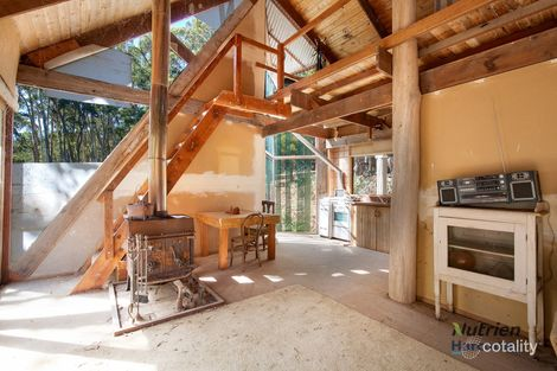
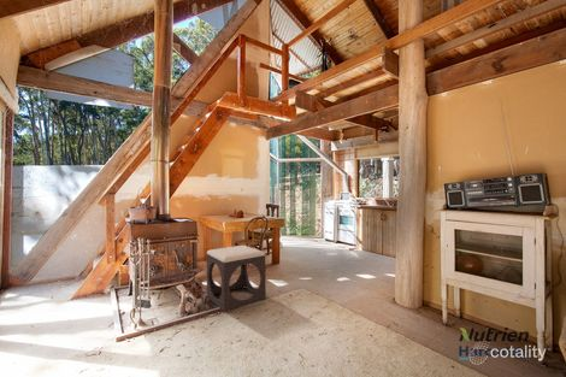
+ footstool [206,245,267,313]
